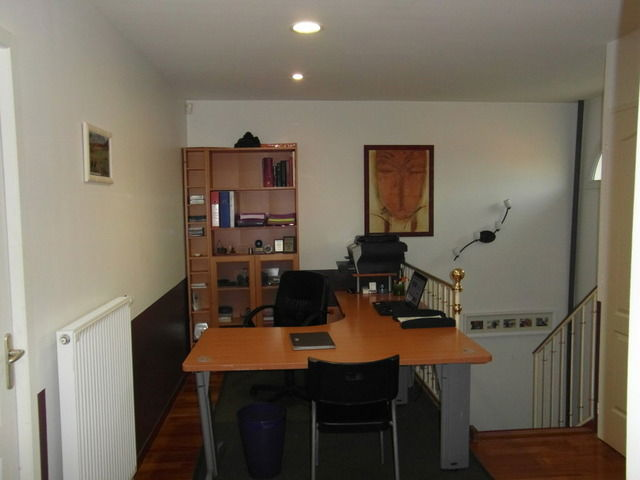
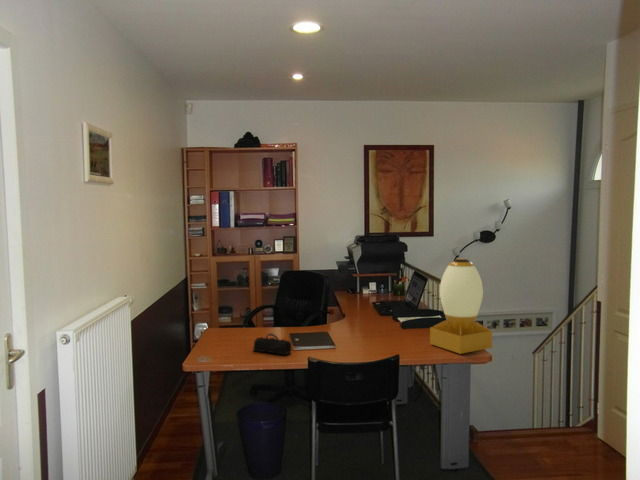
+ pencil case [252,333,292,356]
+ desk lamp [429,257,493,355]
